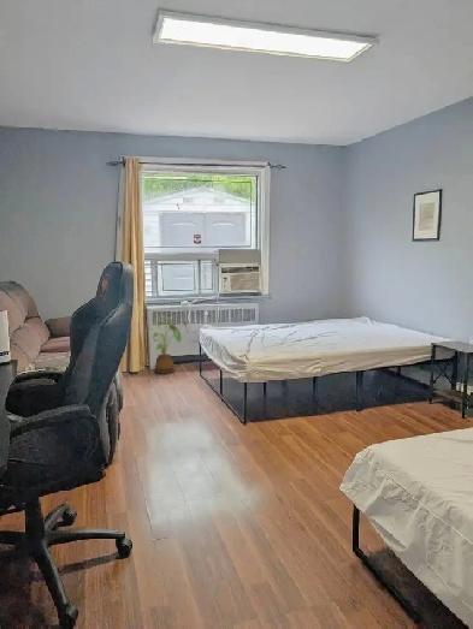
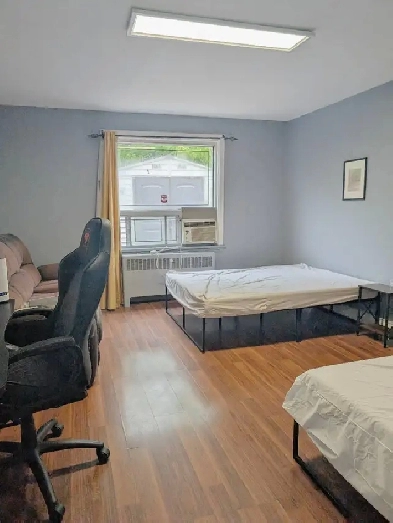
- house plant [144,318,189,374]
